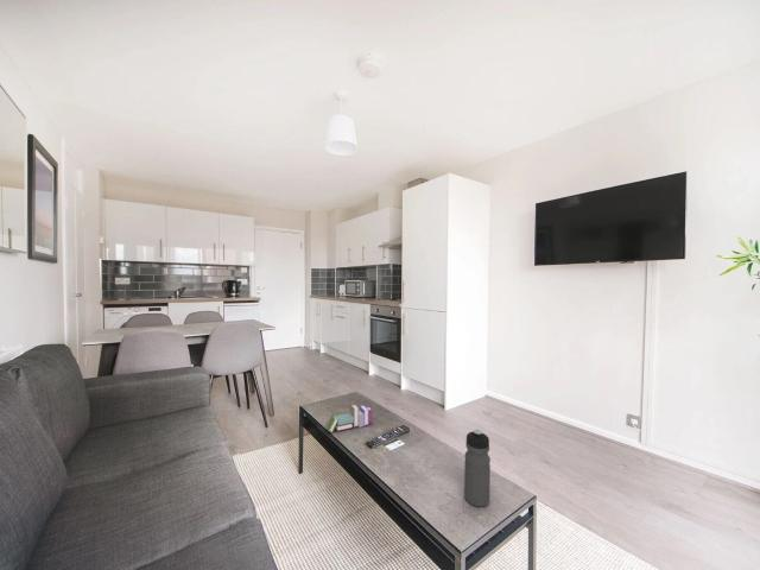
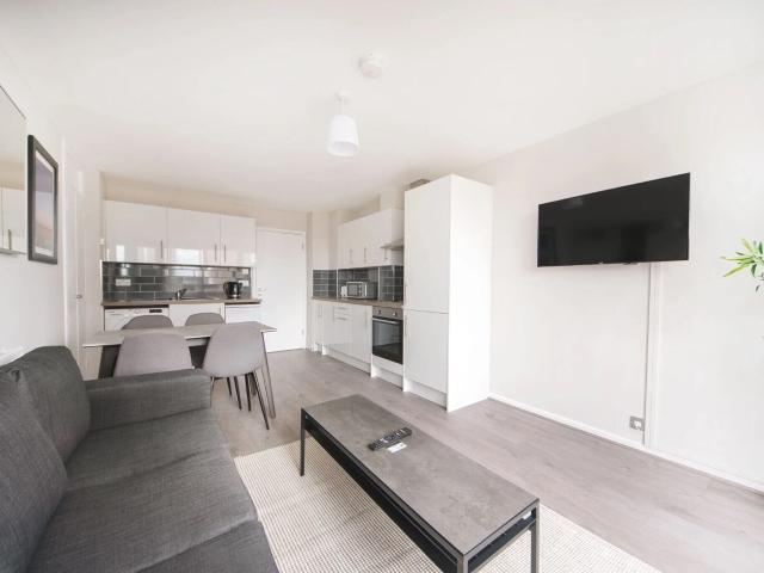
- book [324,403,374,433]
- water bottle [463,429,492,507]
